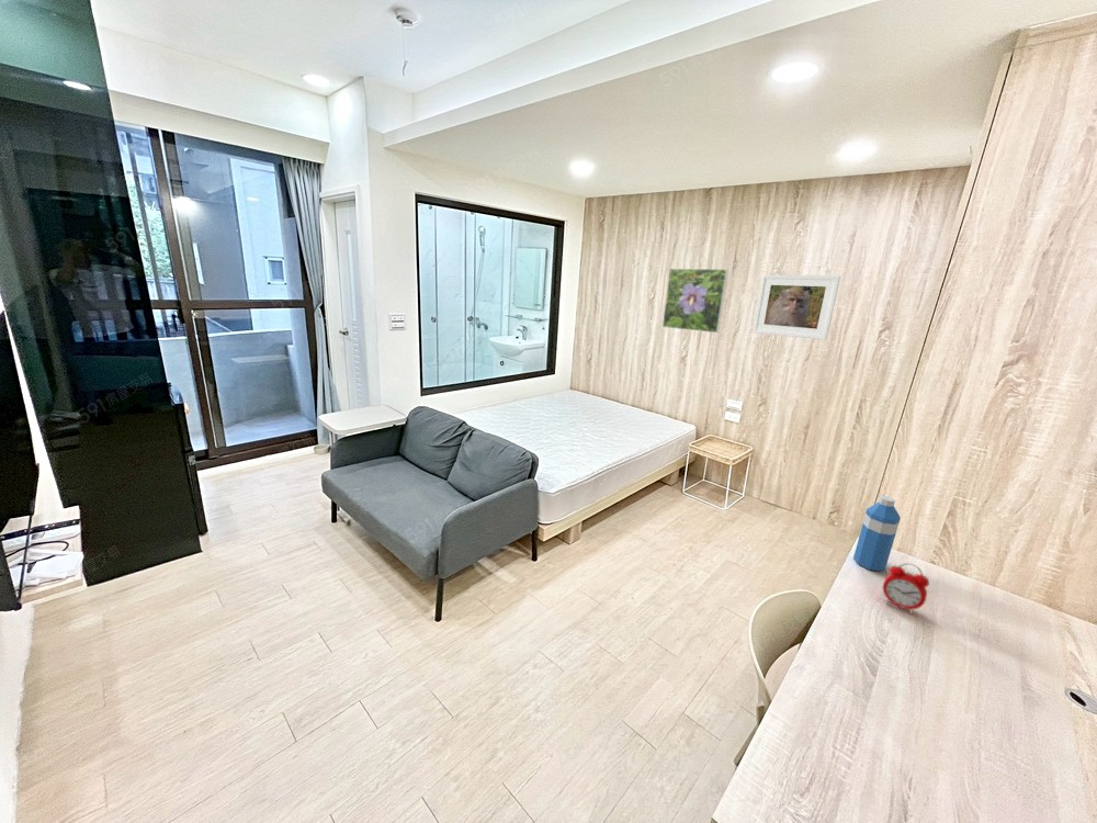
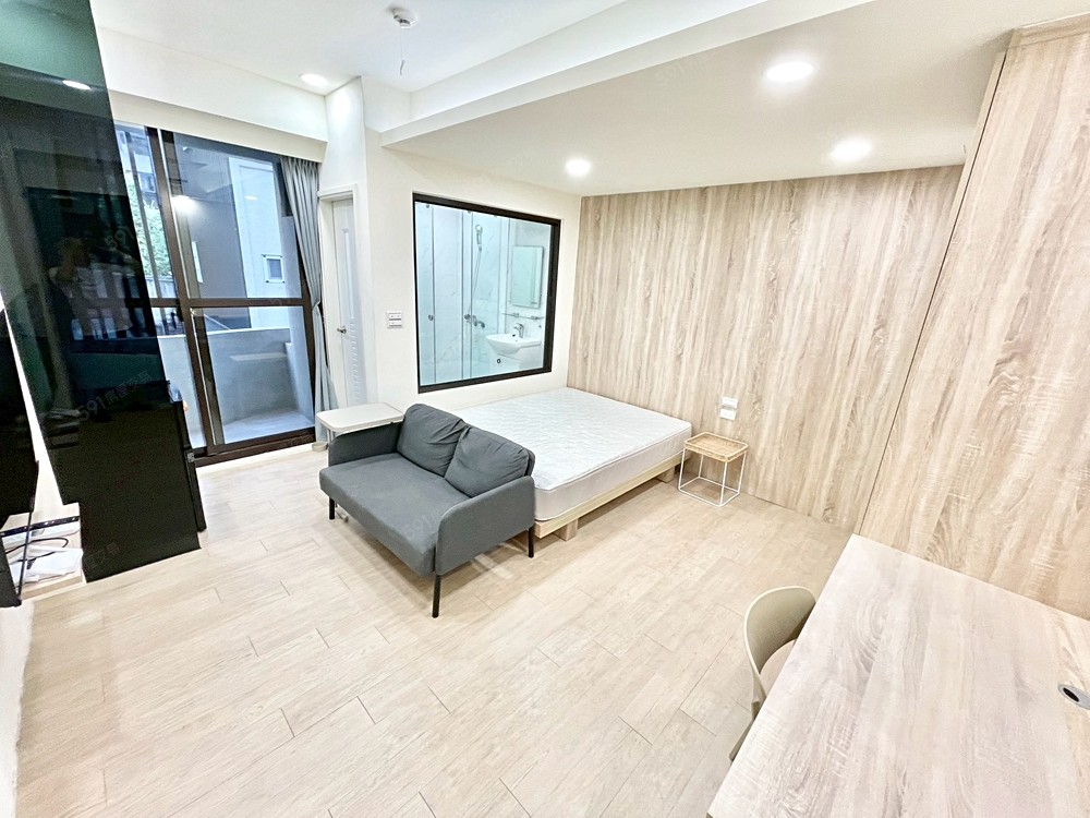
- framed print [751,274,841,341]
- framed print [661,268,730,334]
- alarm clock [882,562,930,615]
- water bottle [852,495,902,573]
